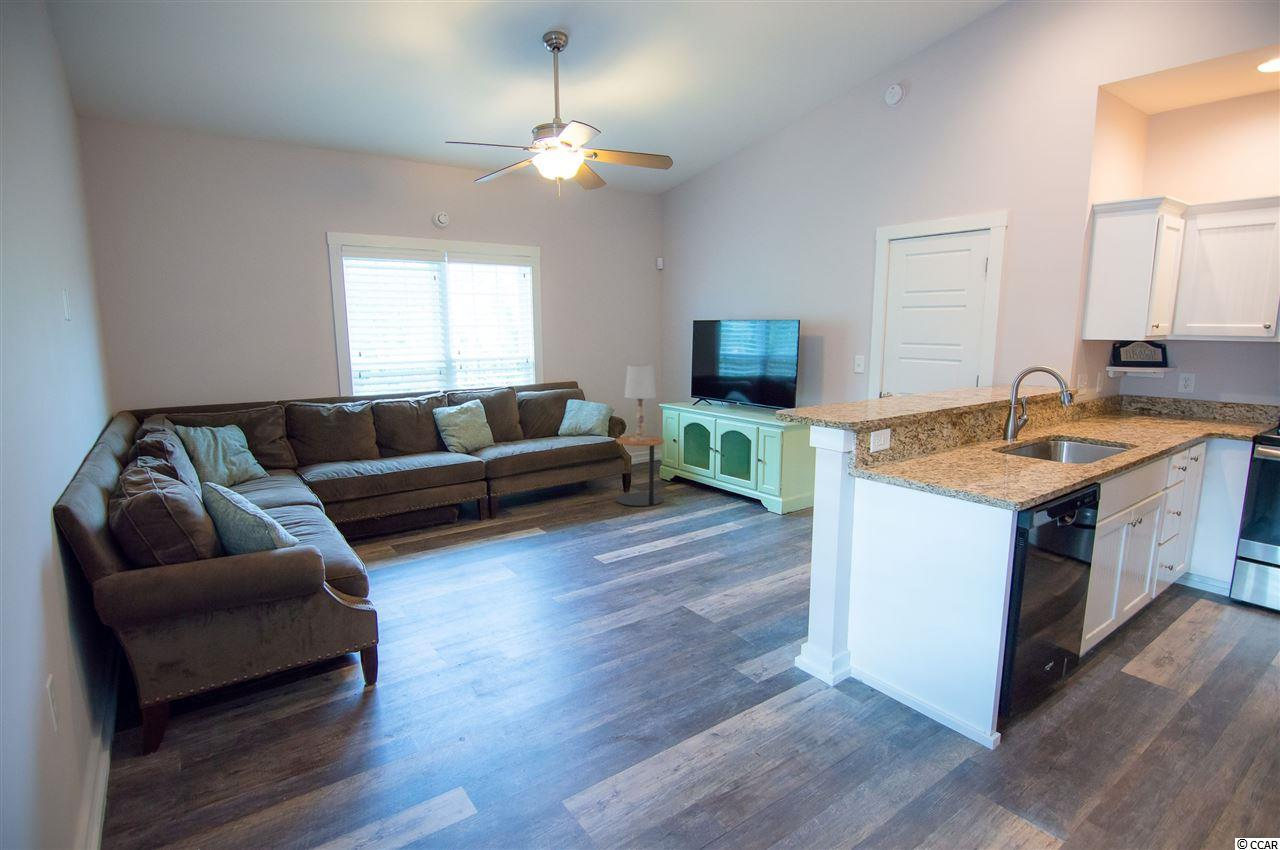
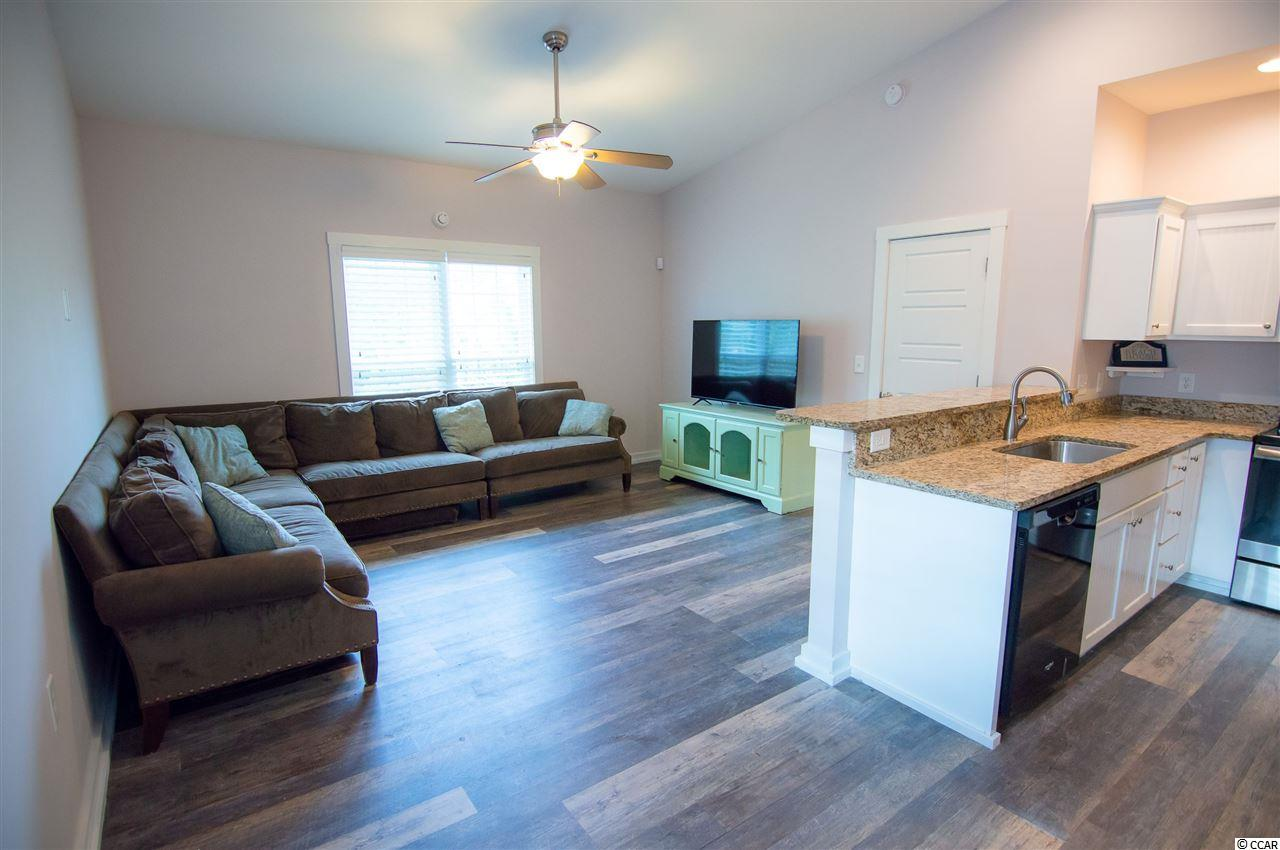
- side table [615,435,665,508]
- table lamp [624,364,657,442]
